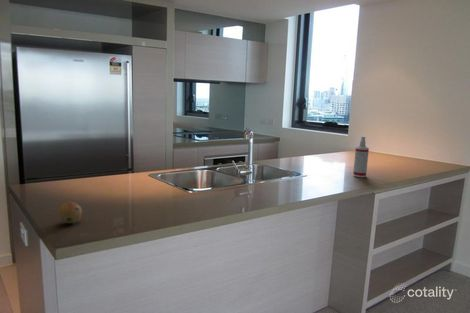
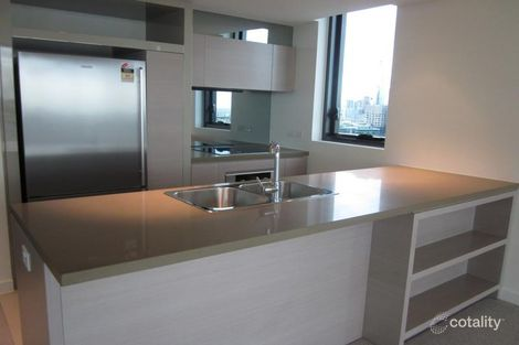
- fruit [57,201,83,224]
- spray bottle [352,136,370,178]
